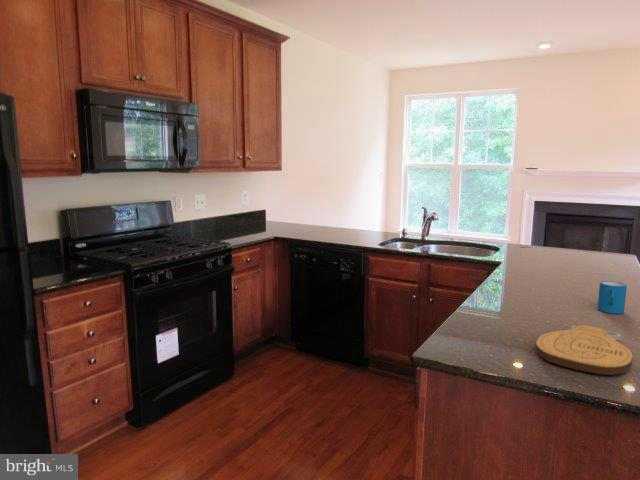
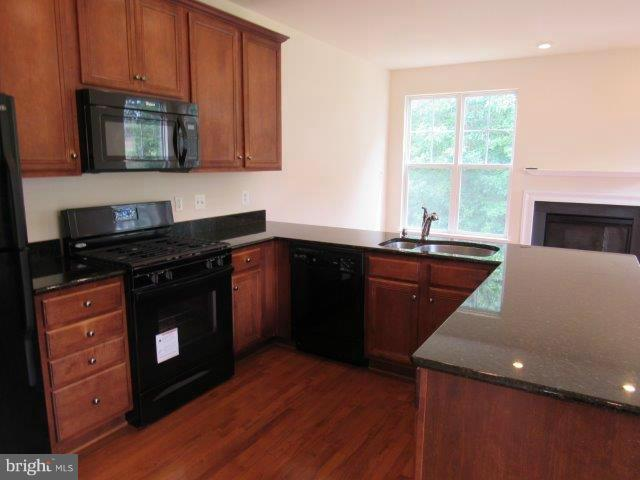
- mug [596,280,628,315]
- key chain [535,324,634,376]
